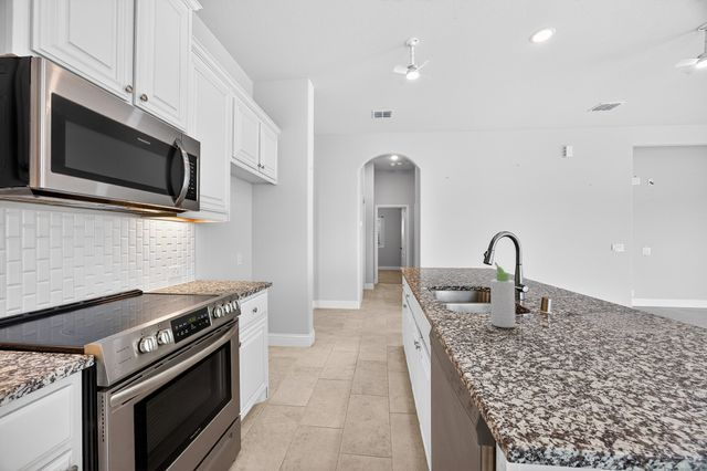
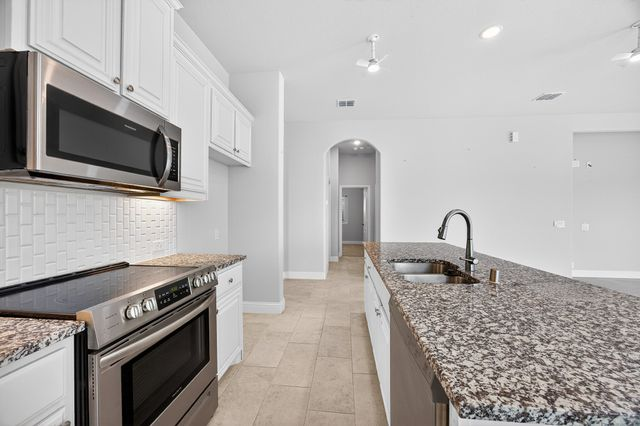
- bottle [489,261,516,328]
